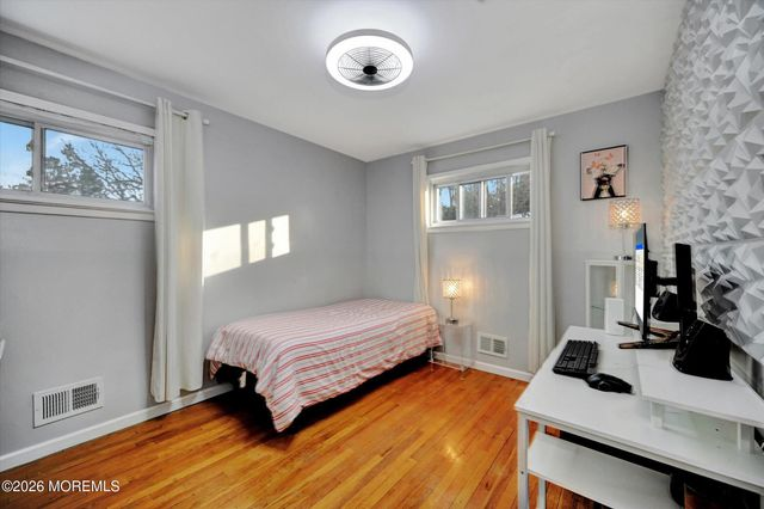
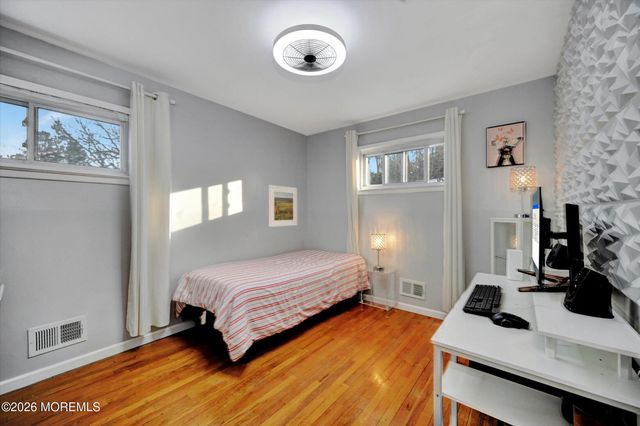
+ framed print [268,184,298,228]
